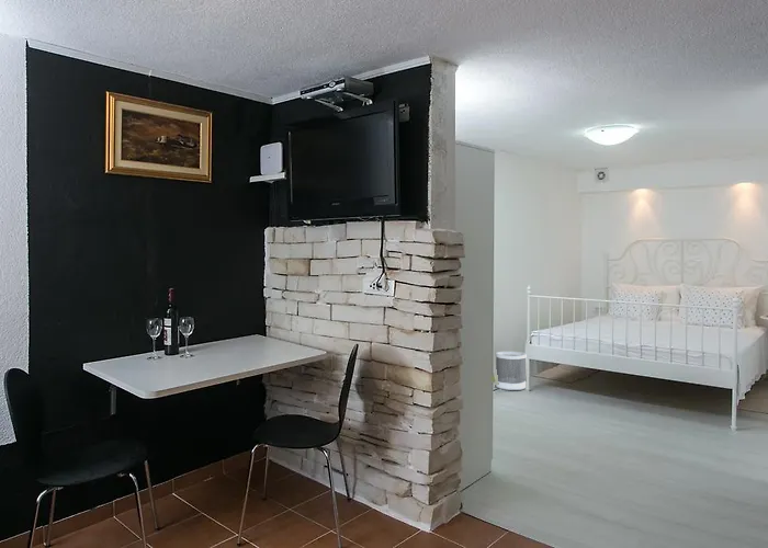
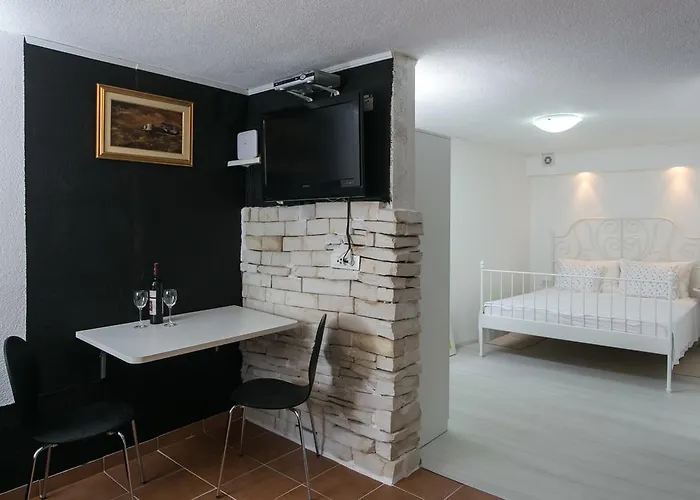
- wastebasket [495,351,527,391]
